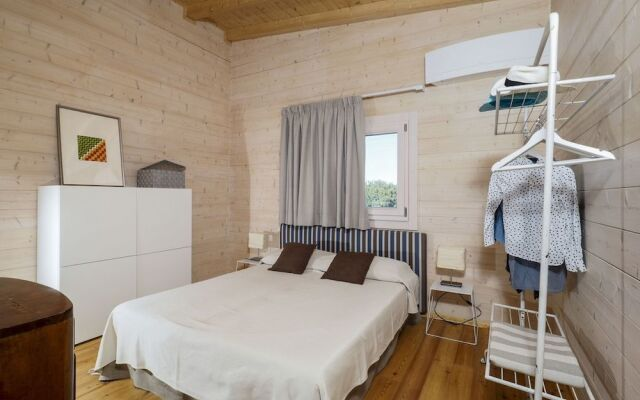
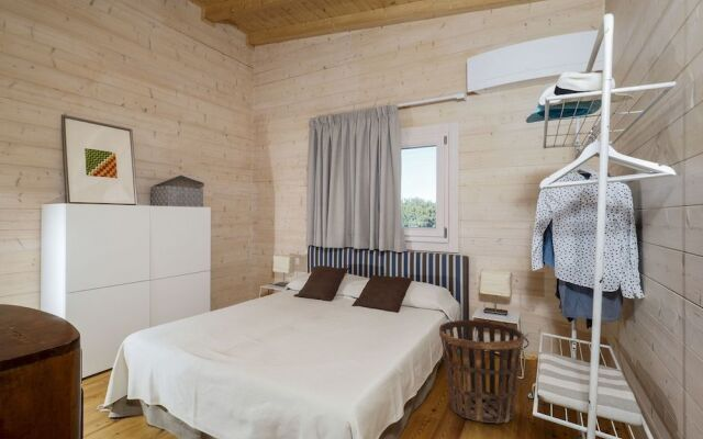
+ basket [438,319,525,425]
